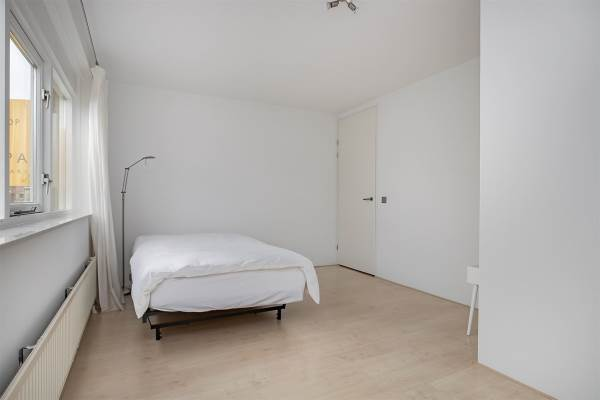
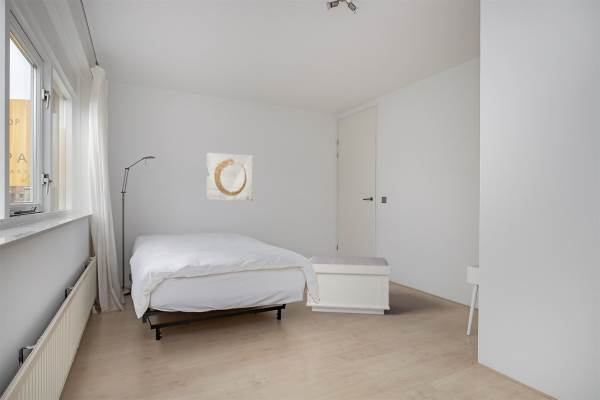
+ bench [306,255,391,316]
+ wall art [206,152,254,201]
